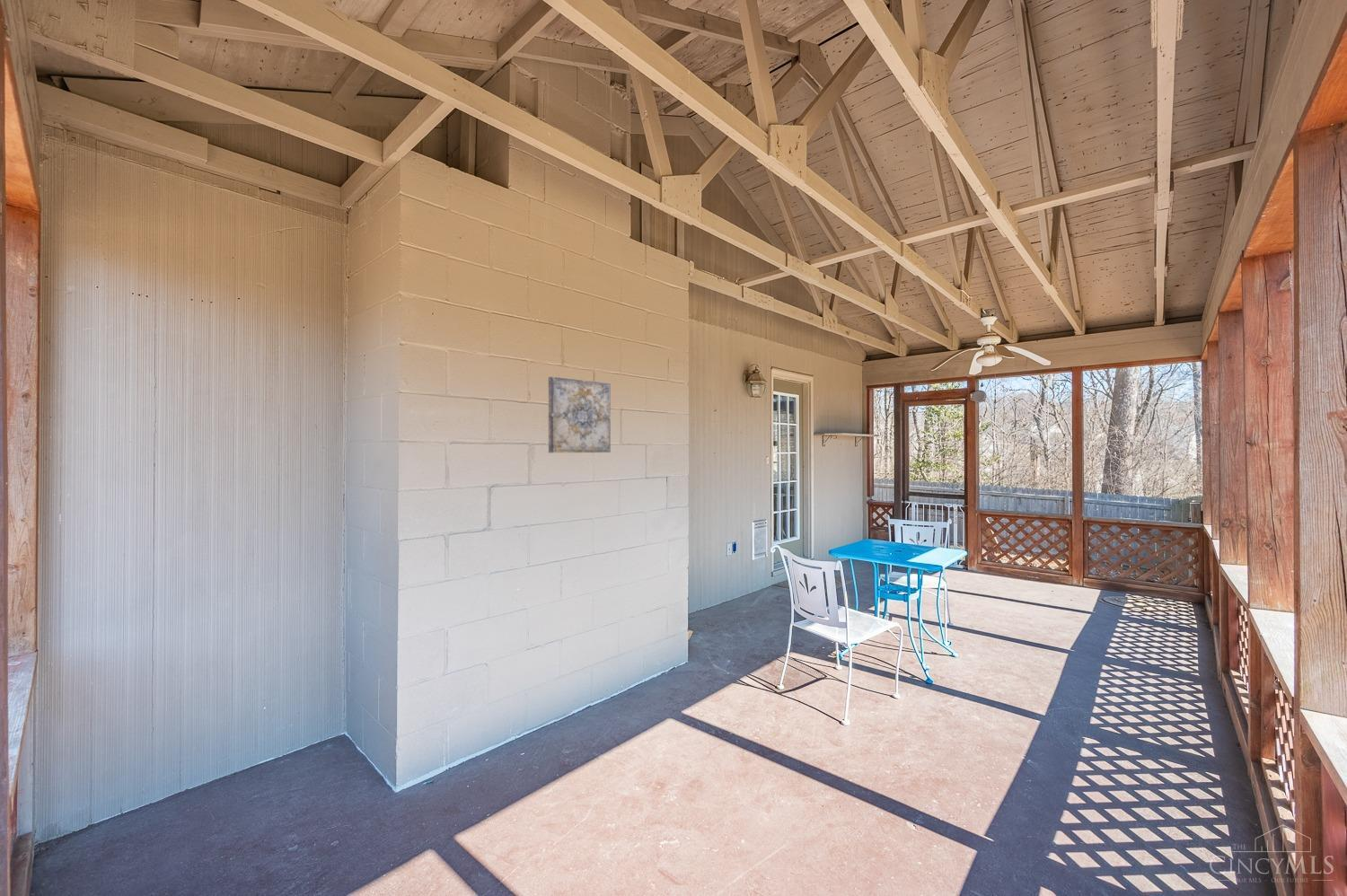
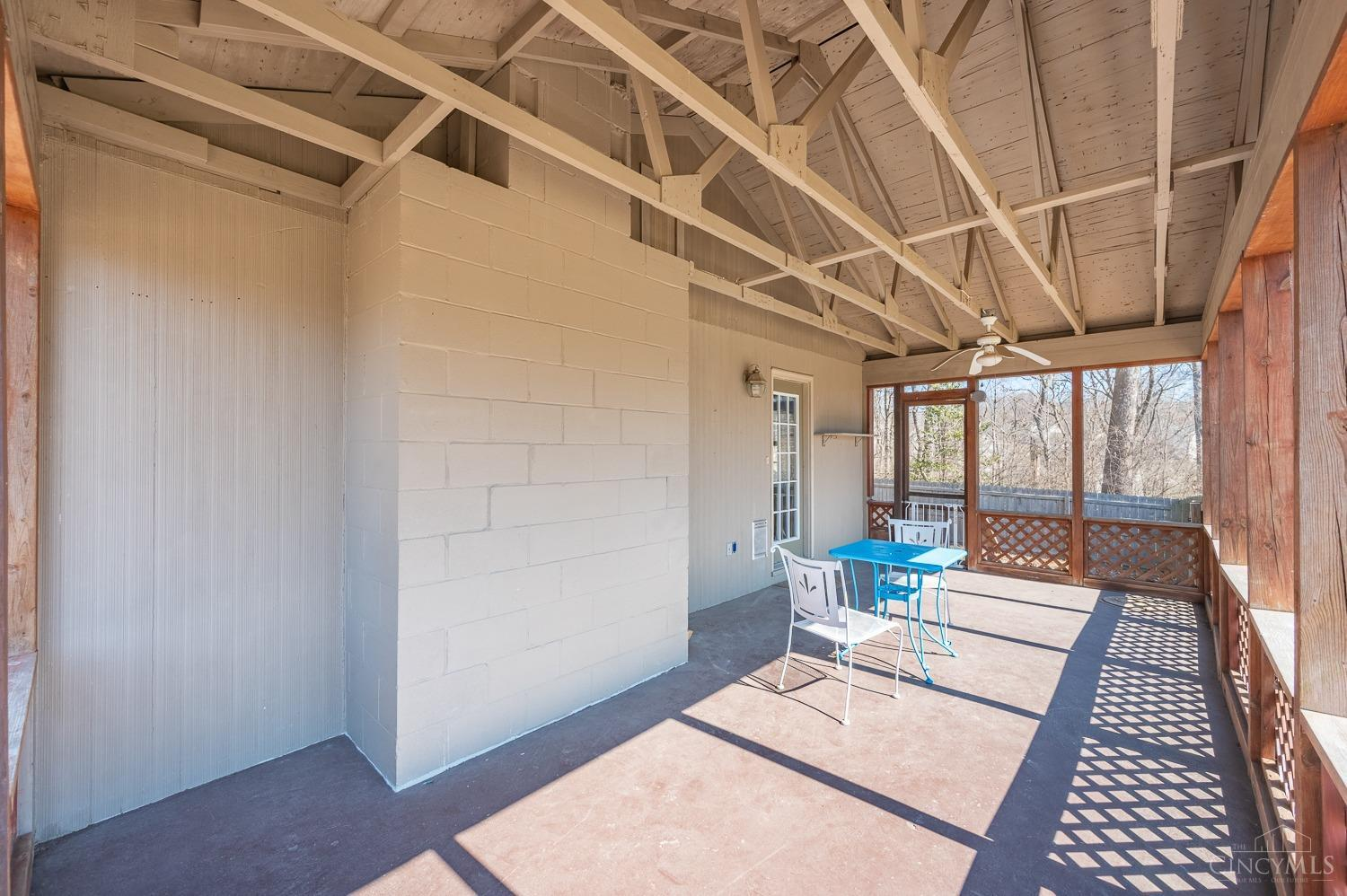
- wall art [548,375,612,453]
